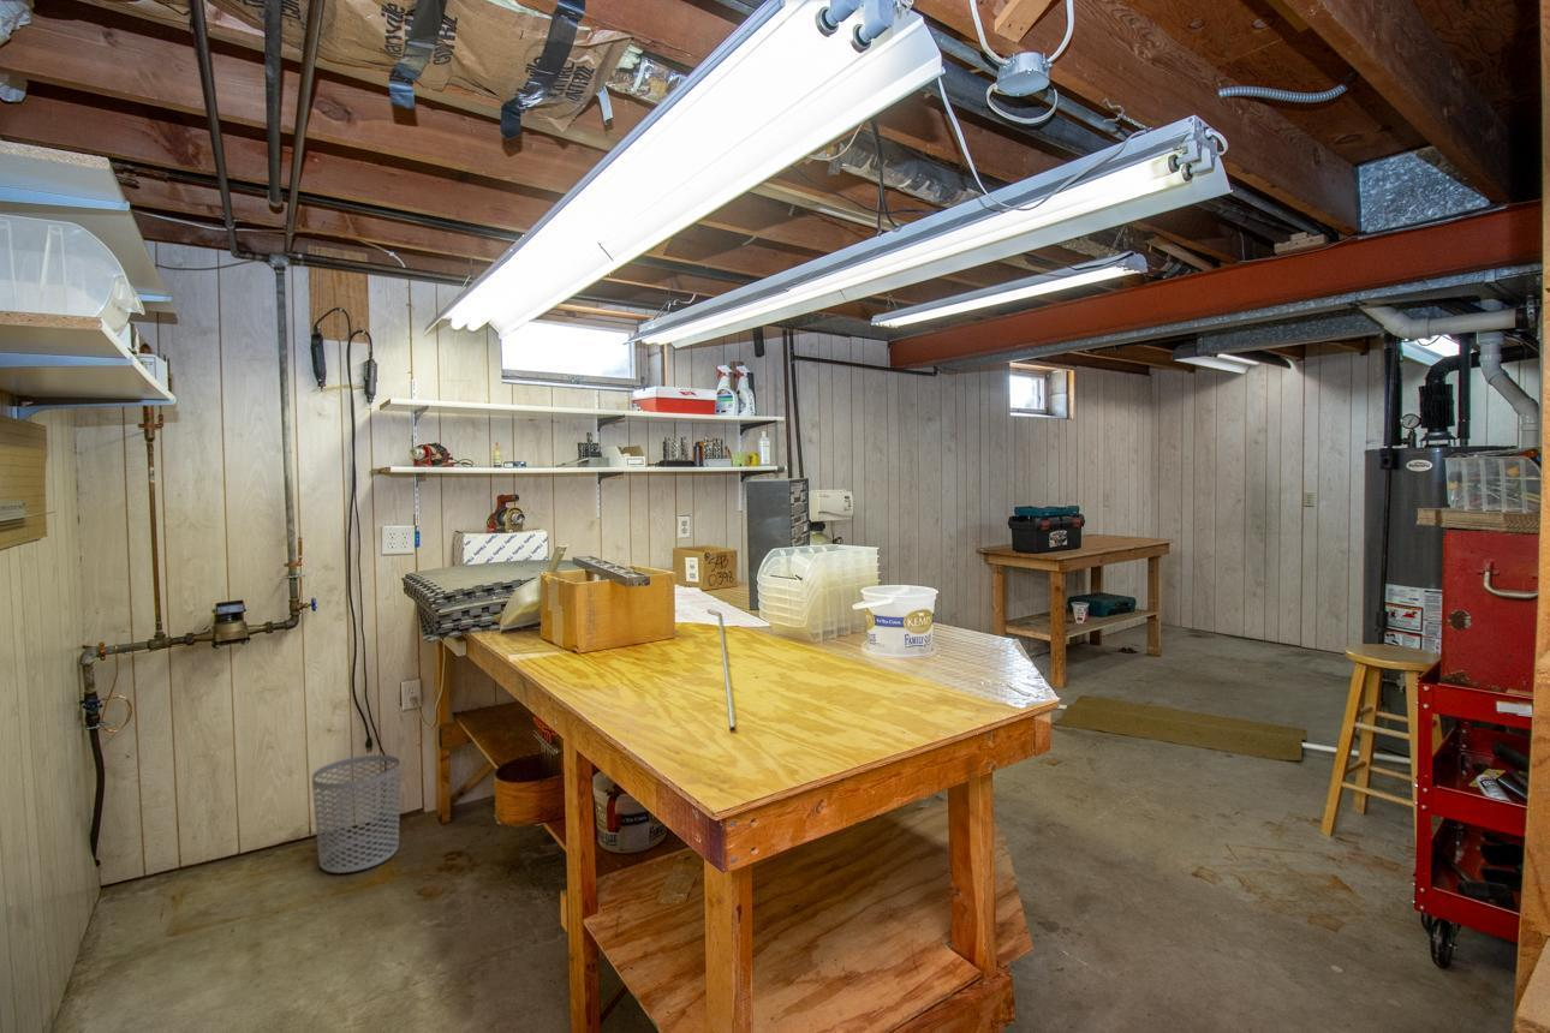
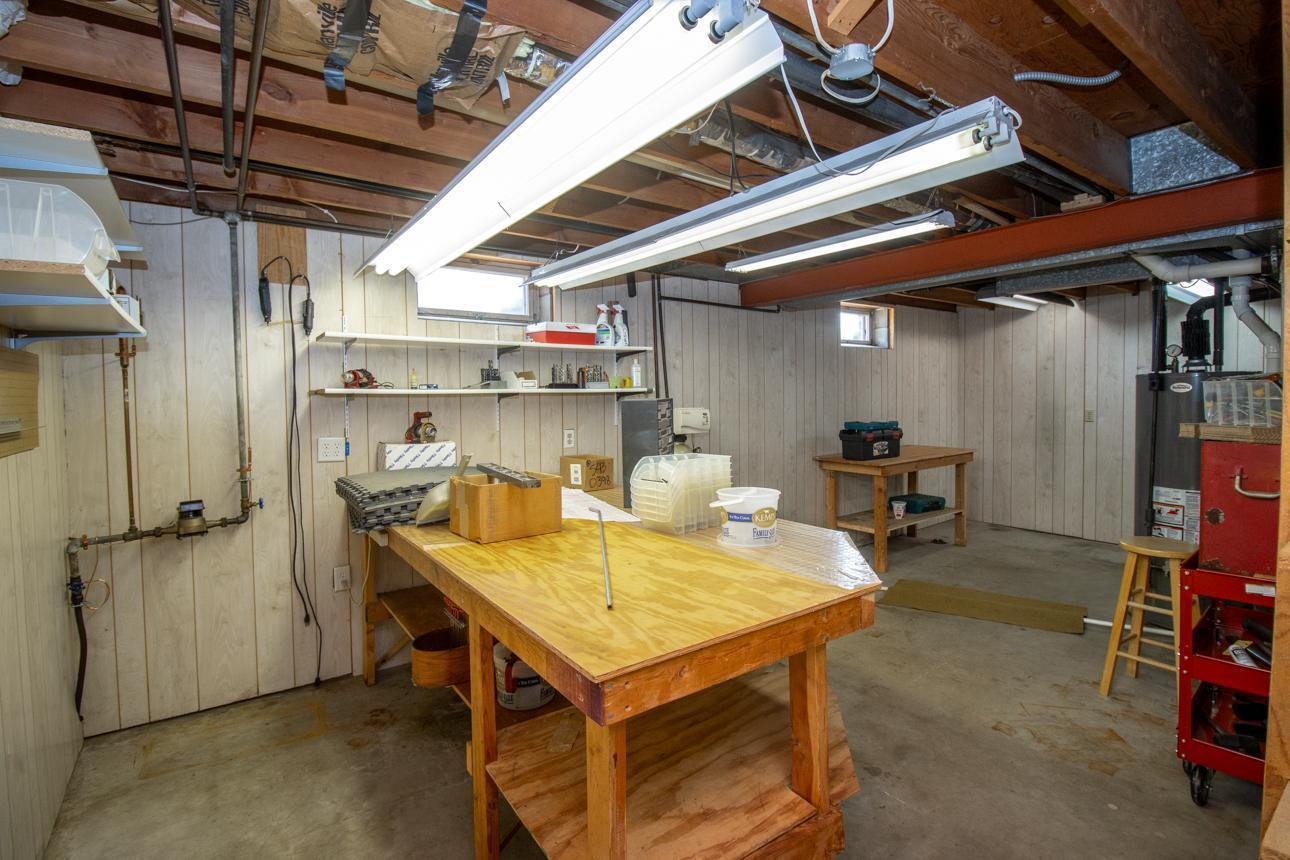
- waste bin [311,754,401,874]
